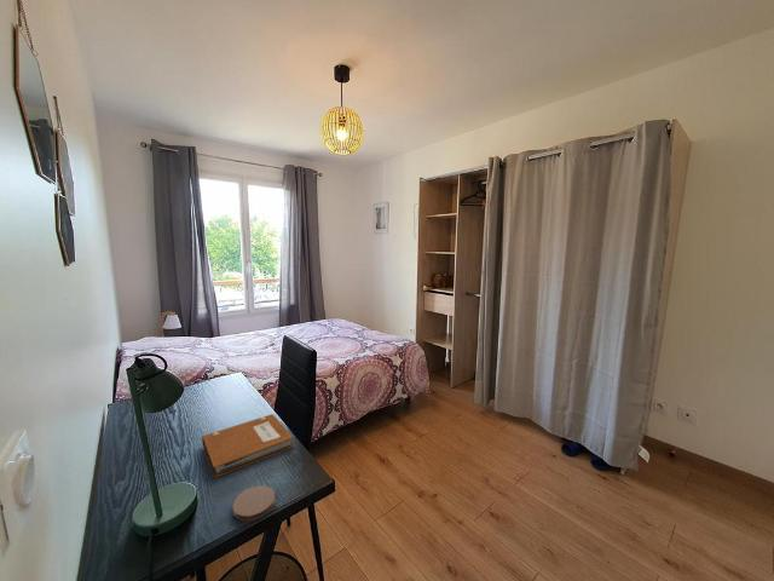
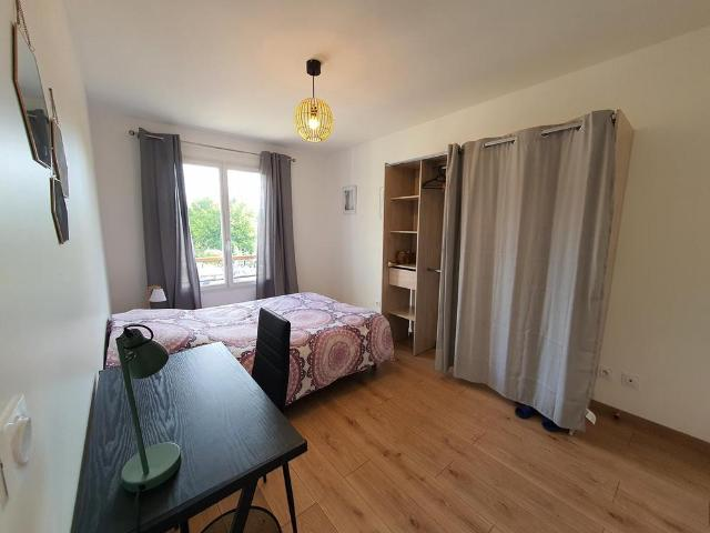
- notebook [201,413,295,479]
- coaster [232,484,276,522]
